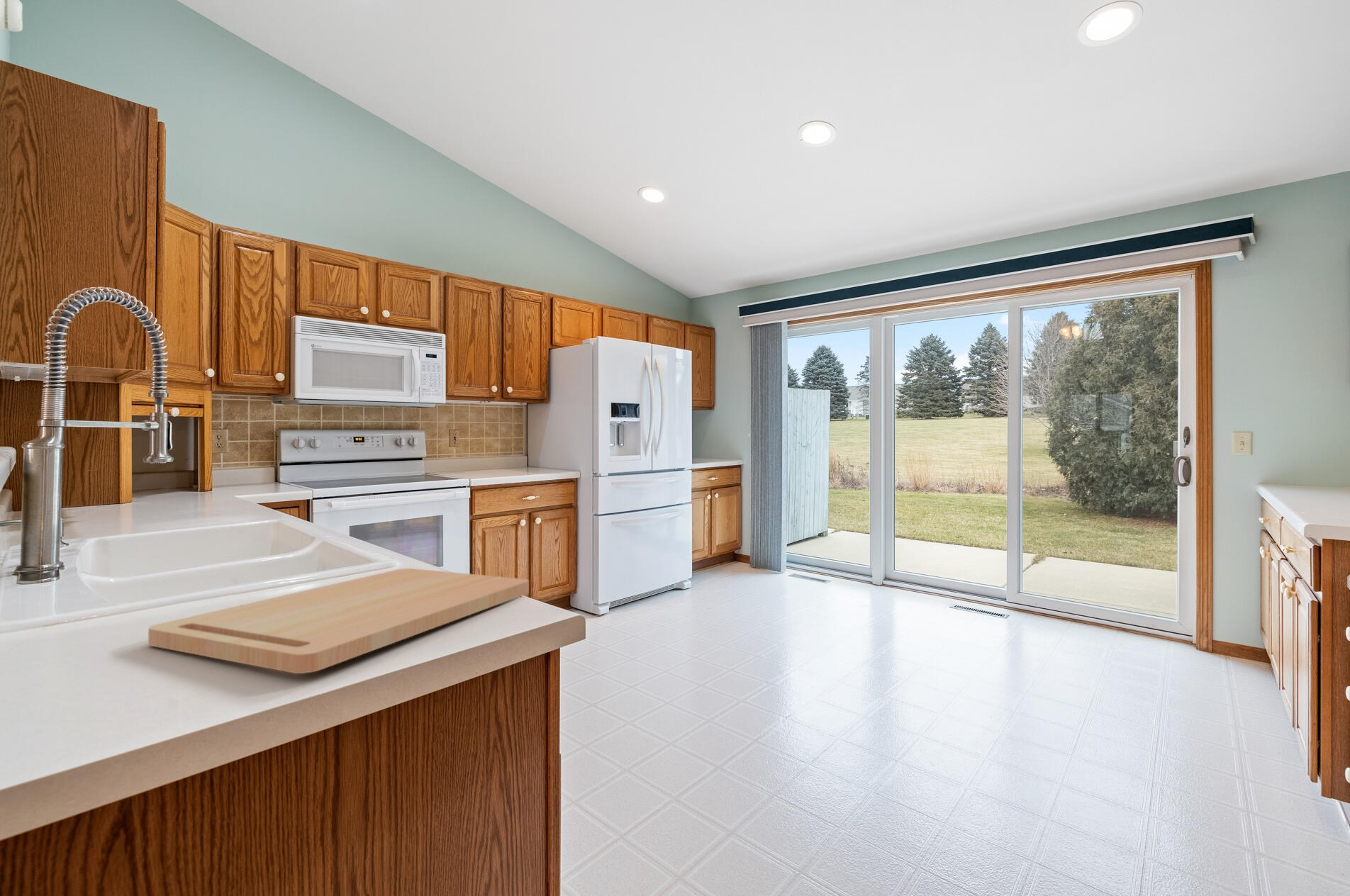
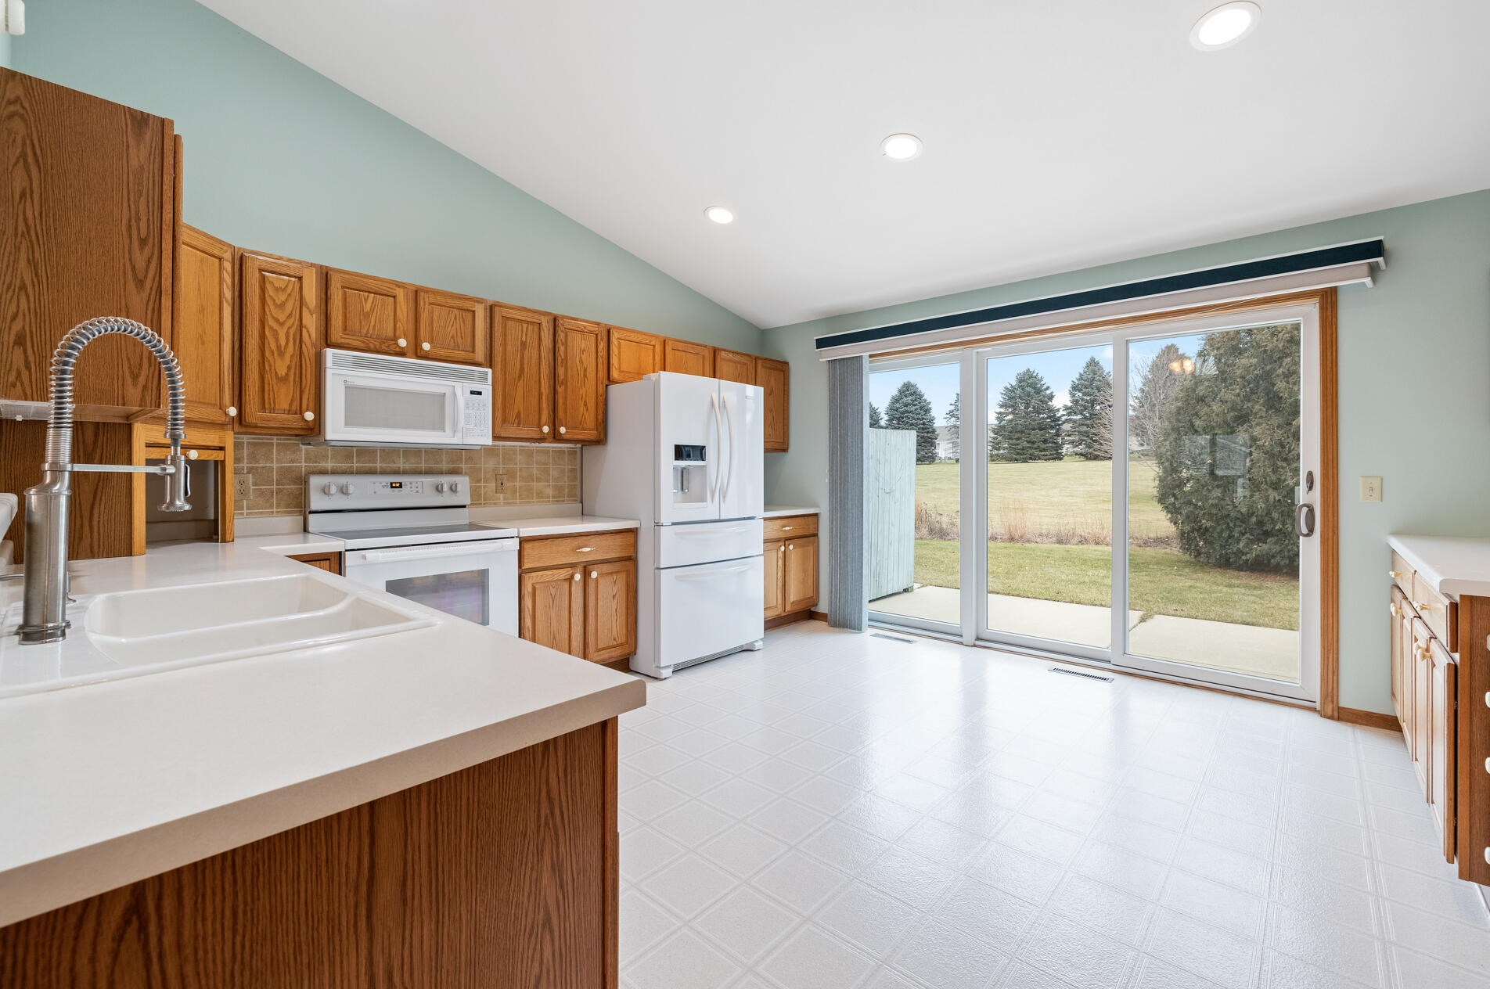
- cutting board [147,568,530,674]
